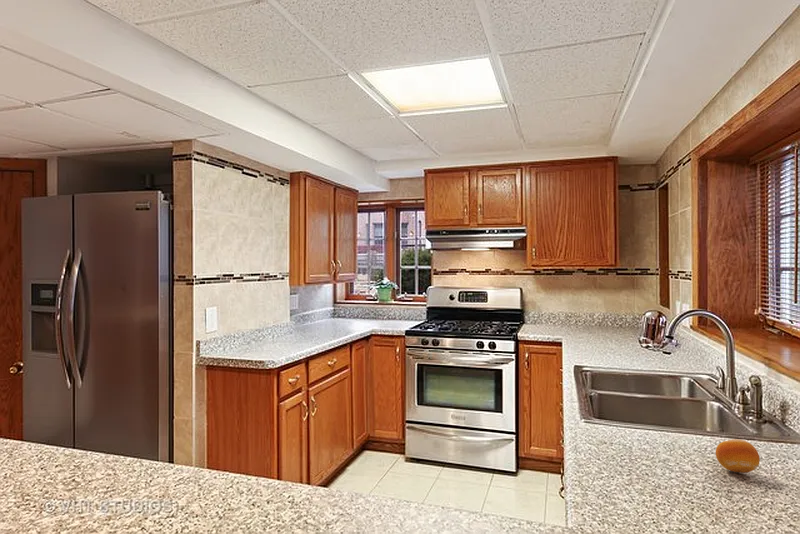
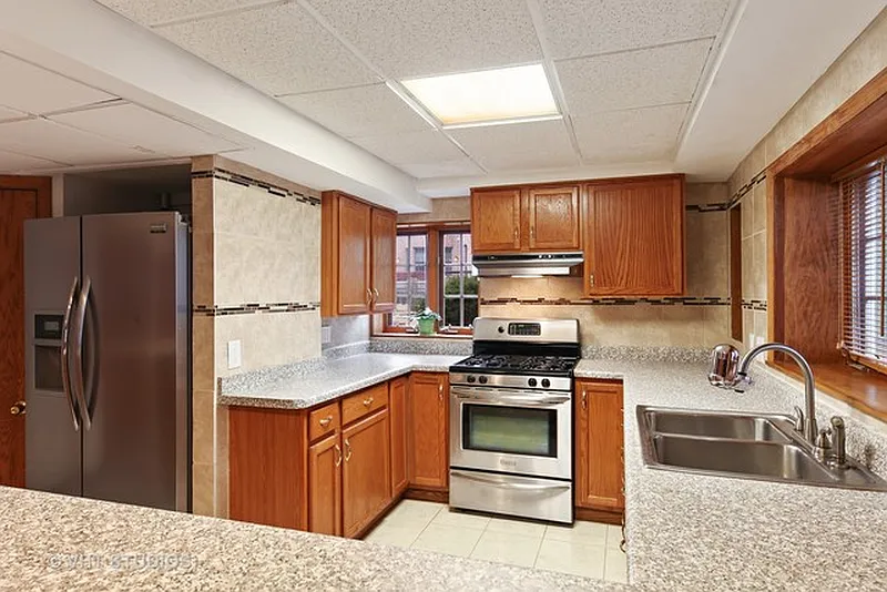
- fruit [715,438,761,474]
